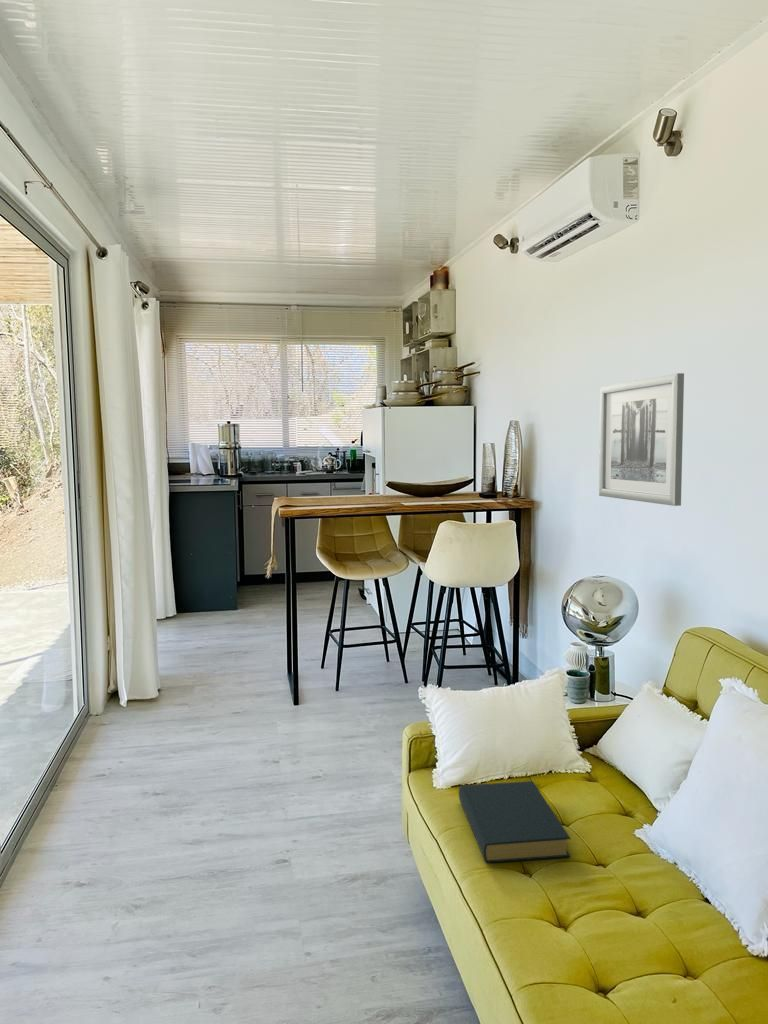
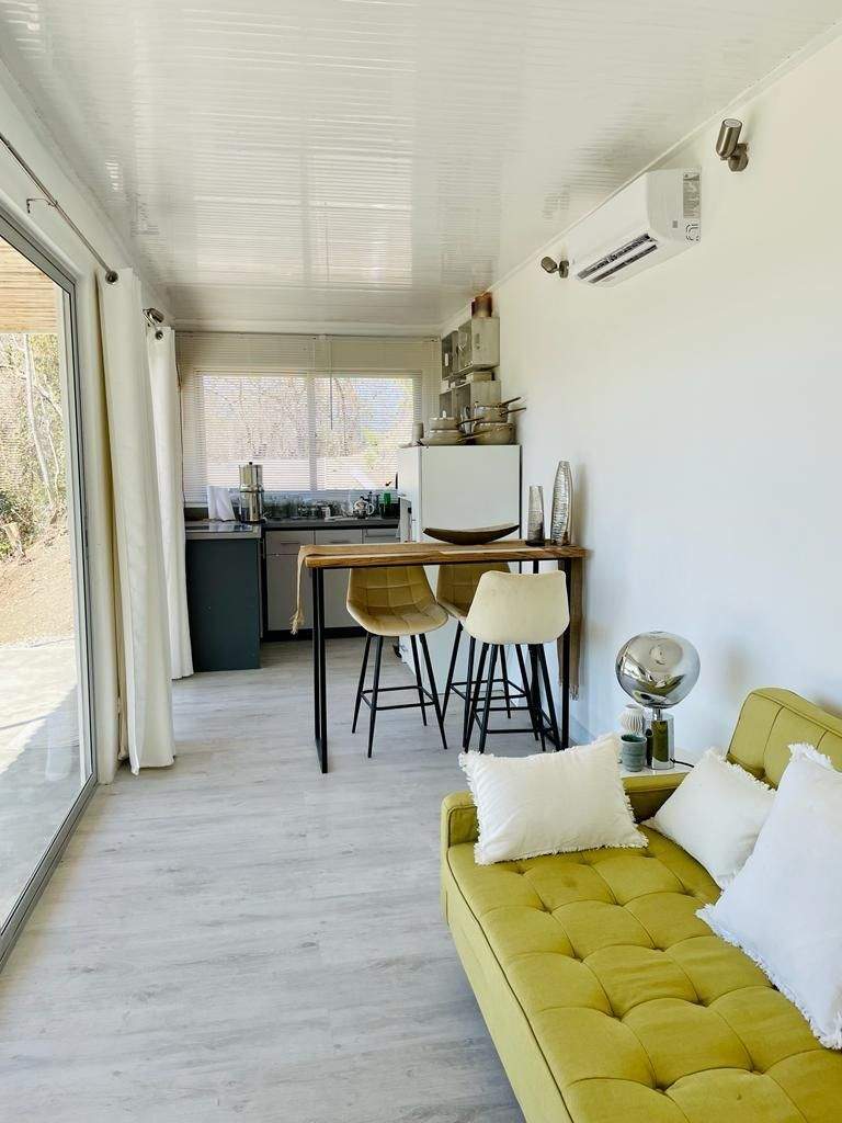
- wall art [598,372,685,507]
- hardback book [458,780,572,864]
